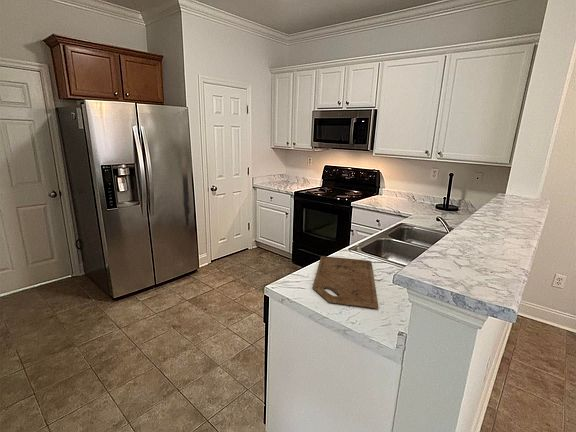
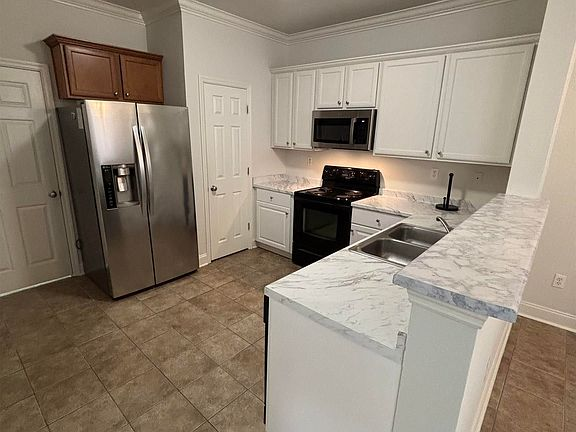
- cutting board [311,255,379,309]
